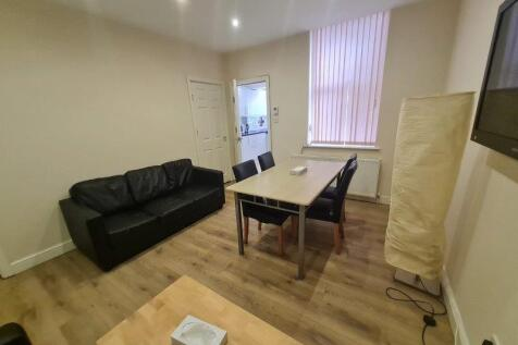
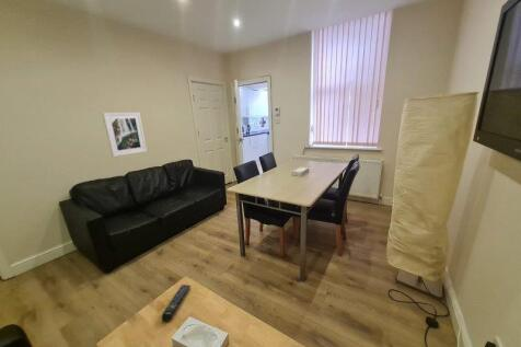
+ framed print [102,112,148,158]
+ remote control [161,284,192,322]
